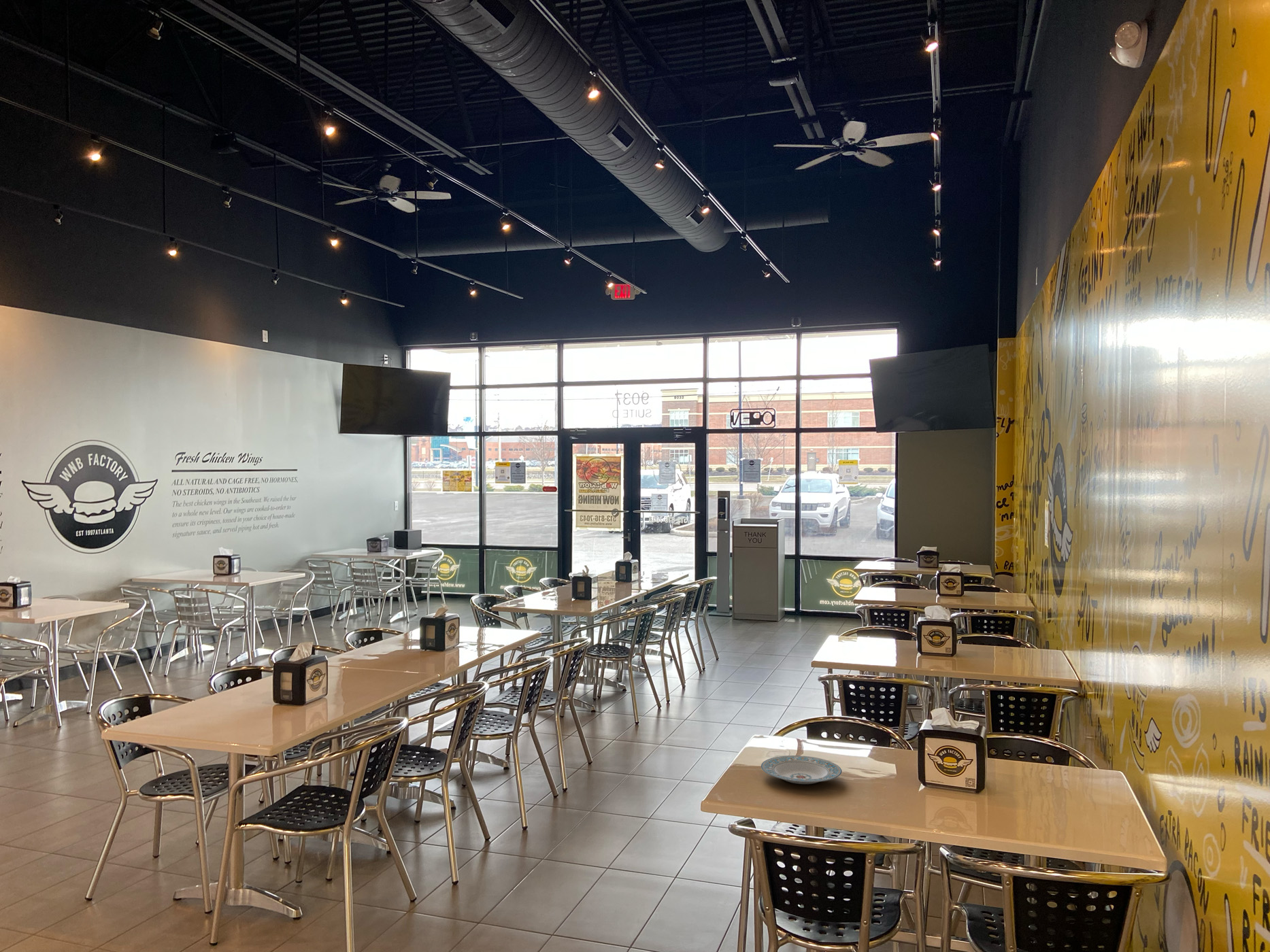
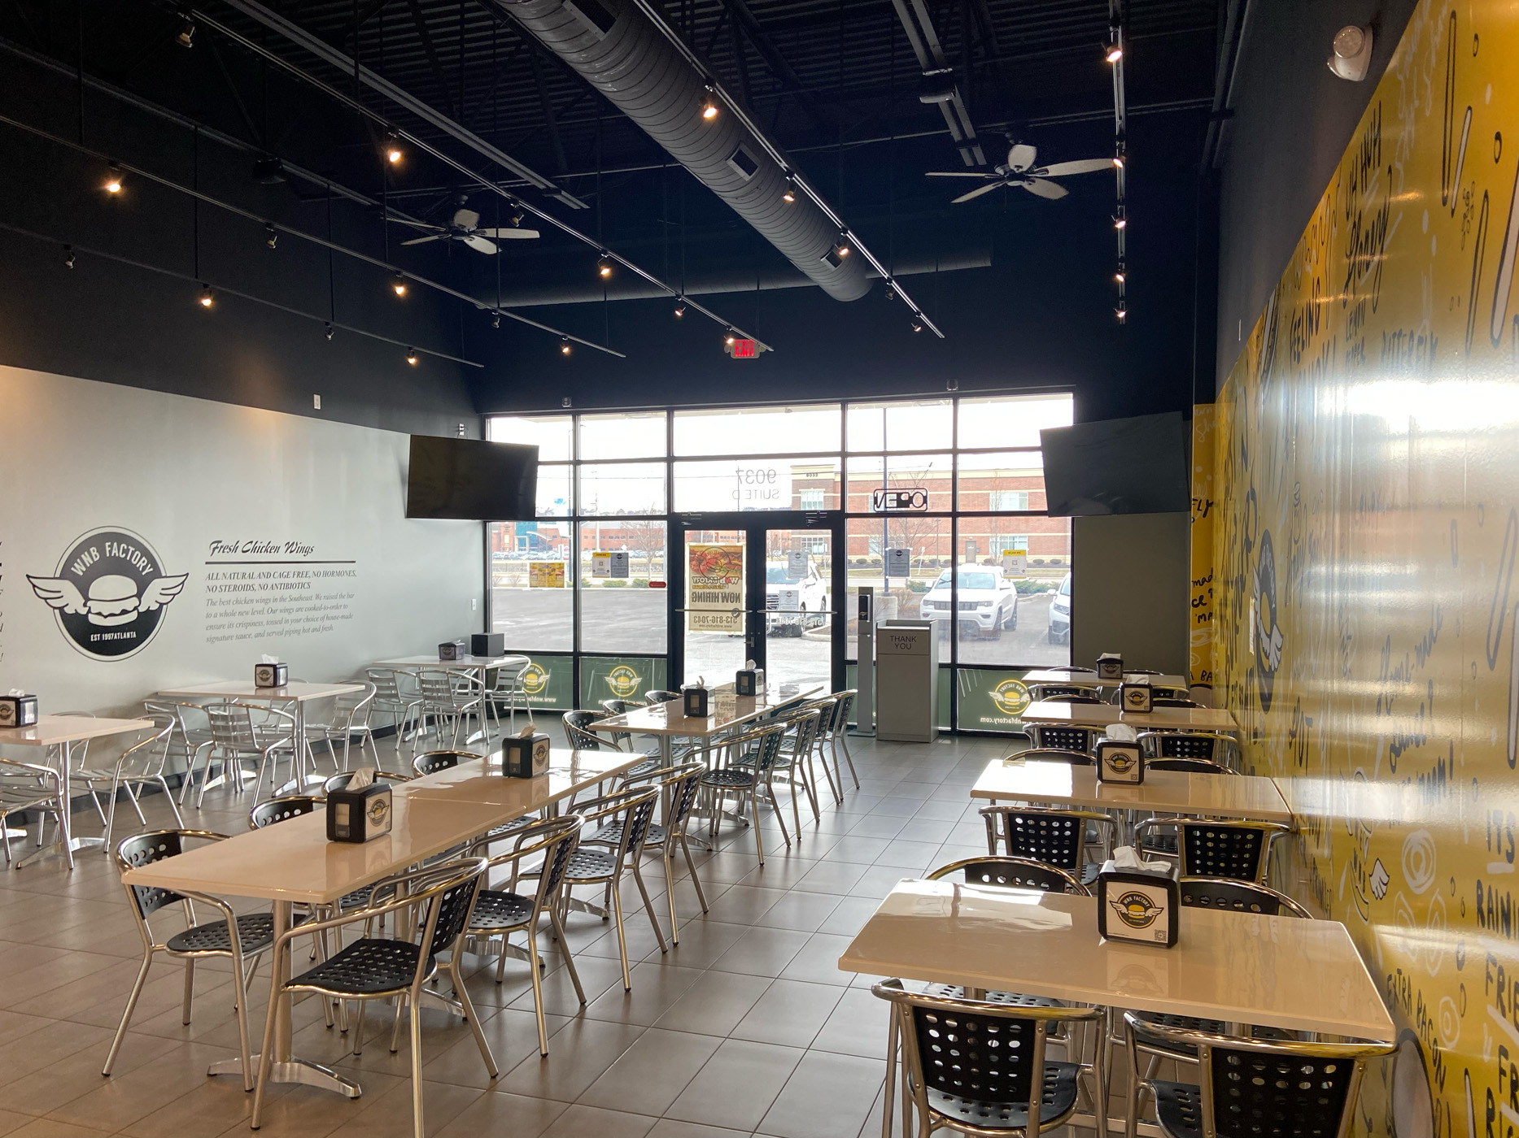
- plate [761,755,842,785]
